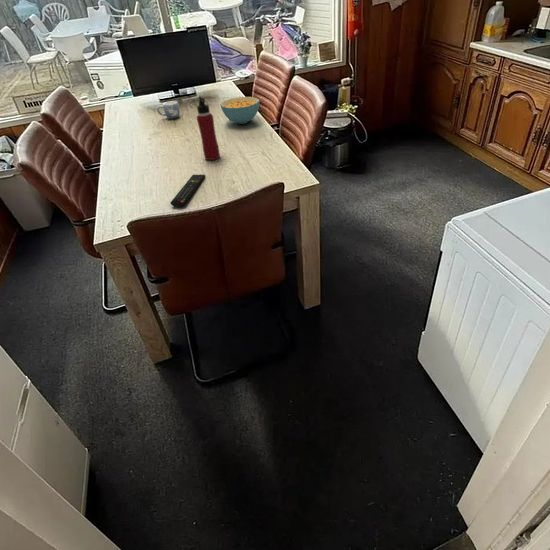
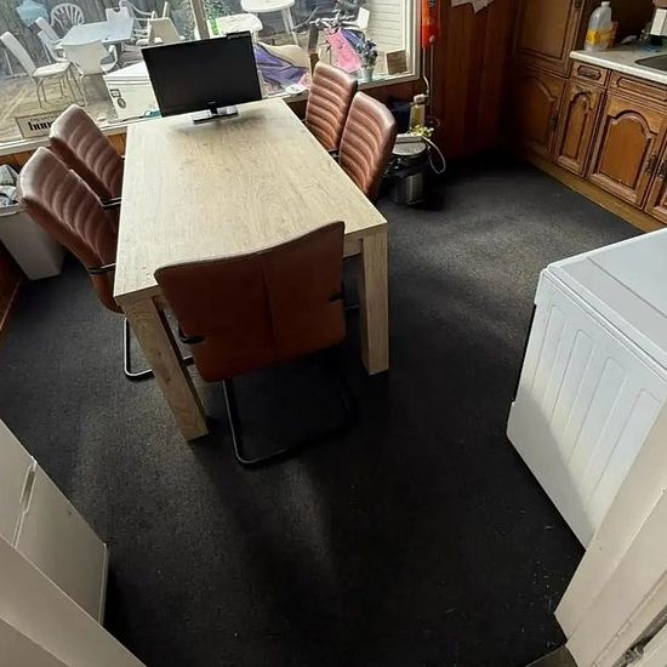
- water bottle [196,95,221,161]
- cereal bowl [219,96,261,125]
- remote control [170,174,206,208]
- mug [156,100,181,120]
